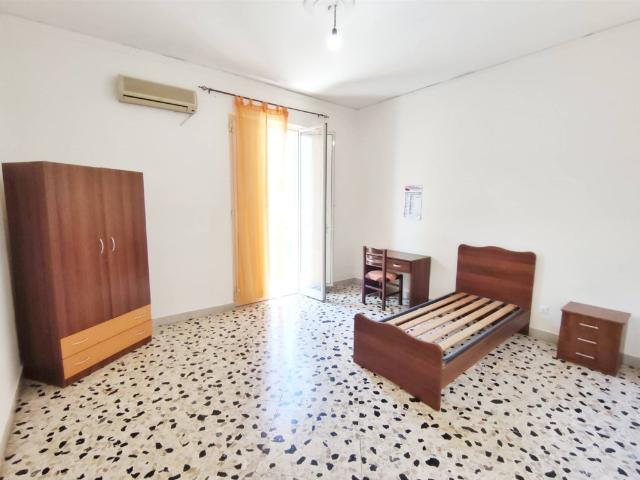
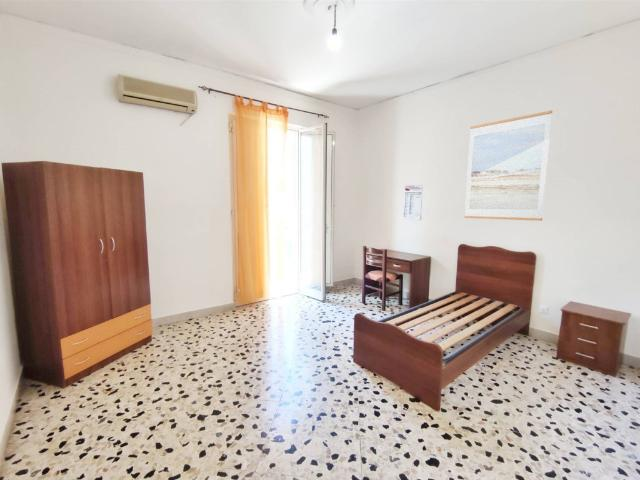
+ wall art [463,109,553,222]
